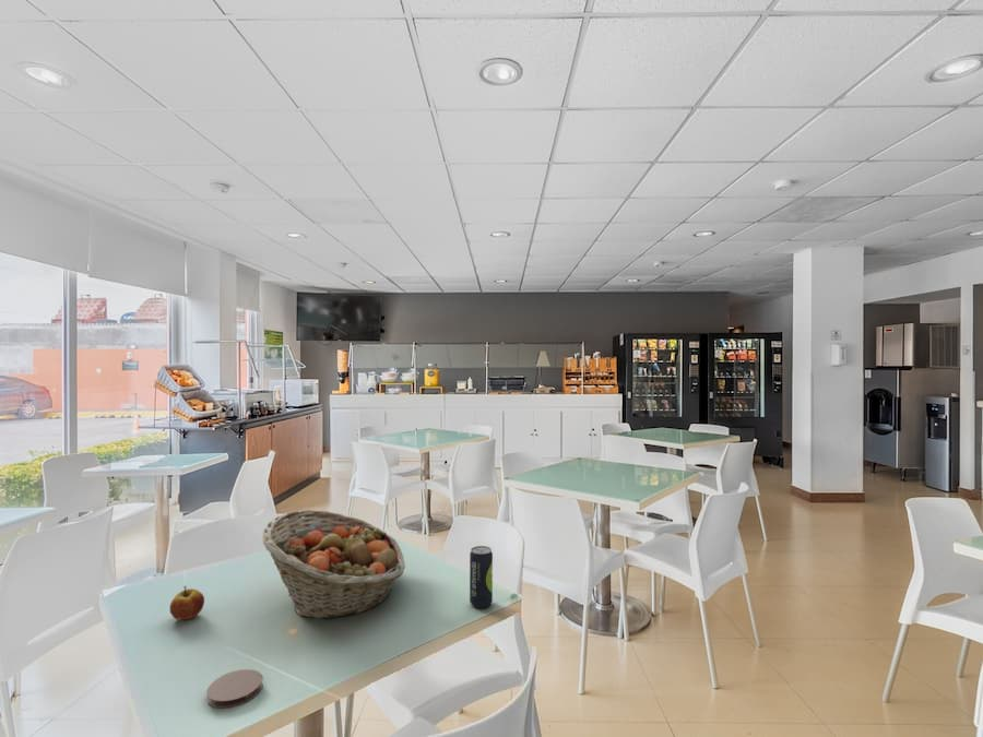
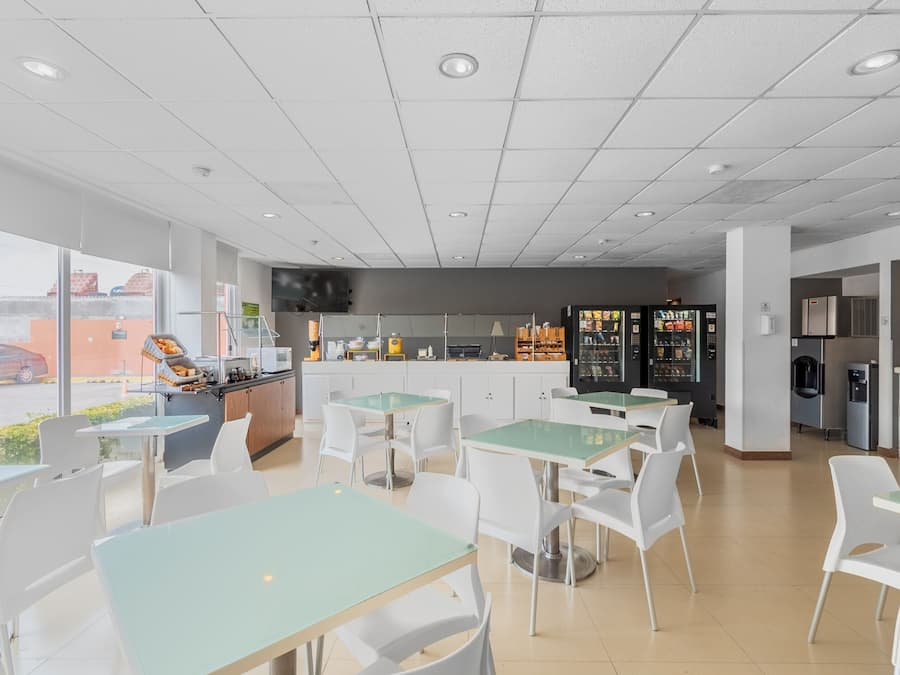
- beverage can [469,545,494,609]
- apple [169,585,205,620]
- fruit basket [261,509,406,620]
- coaster [205,668,264,710]
